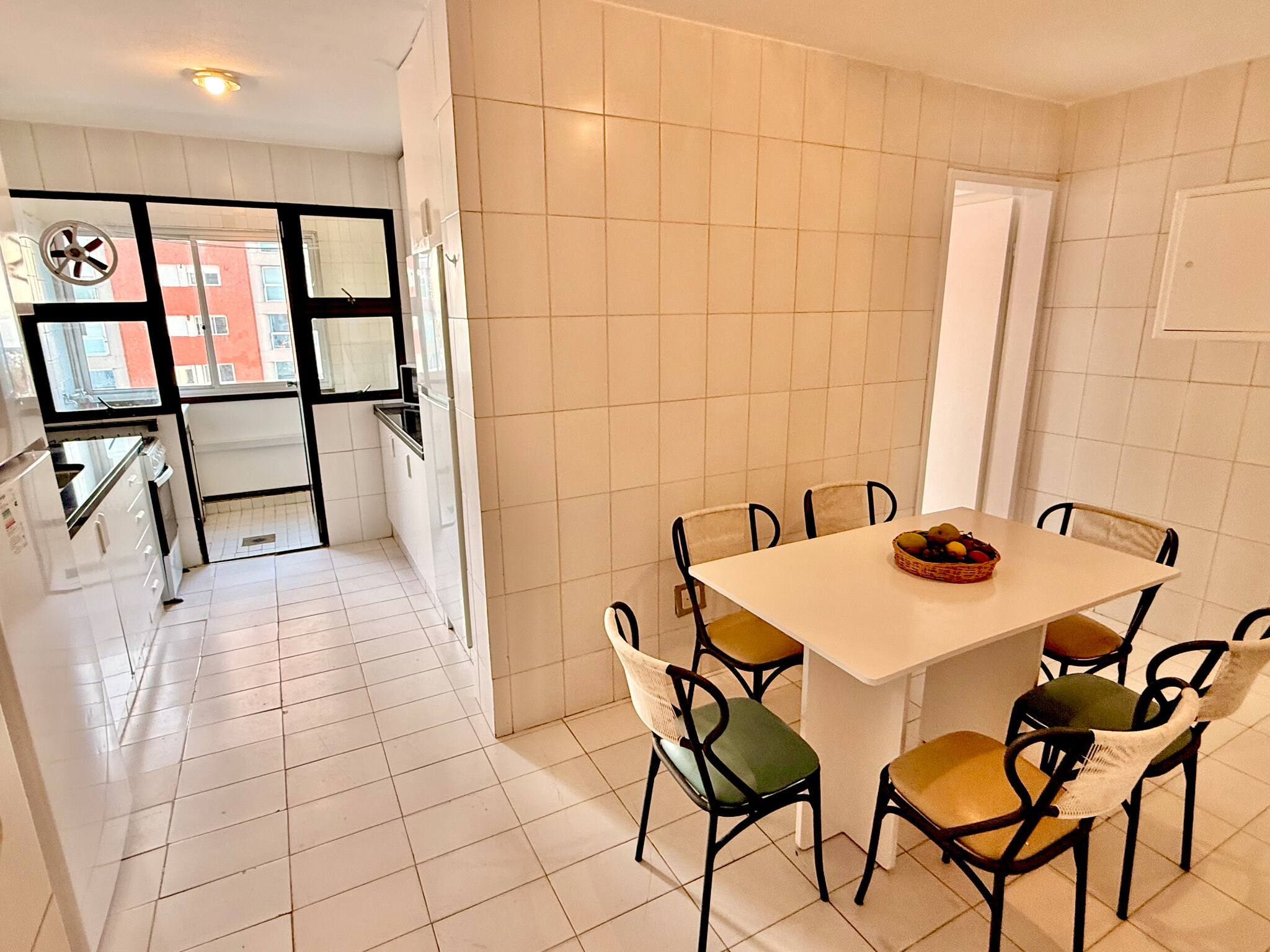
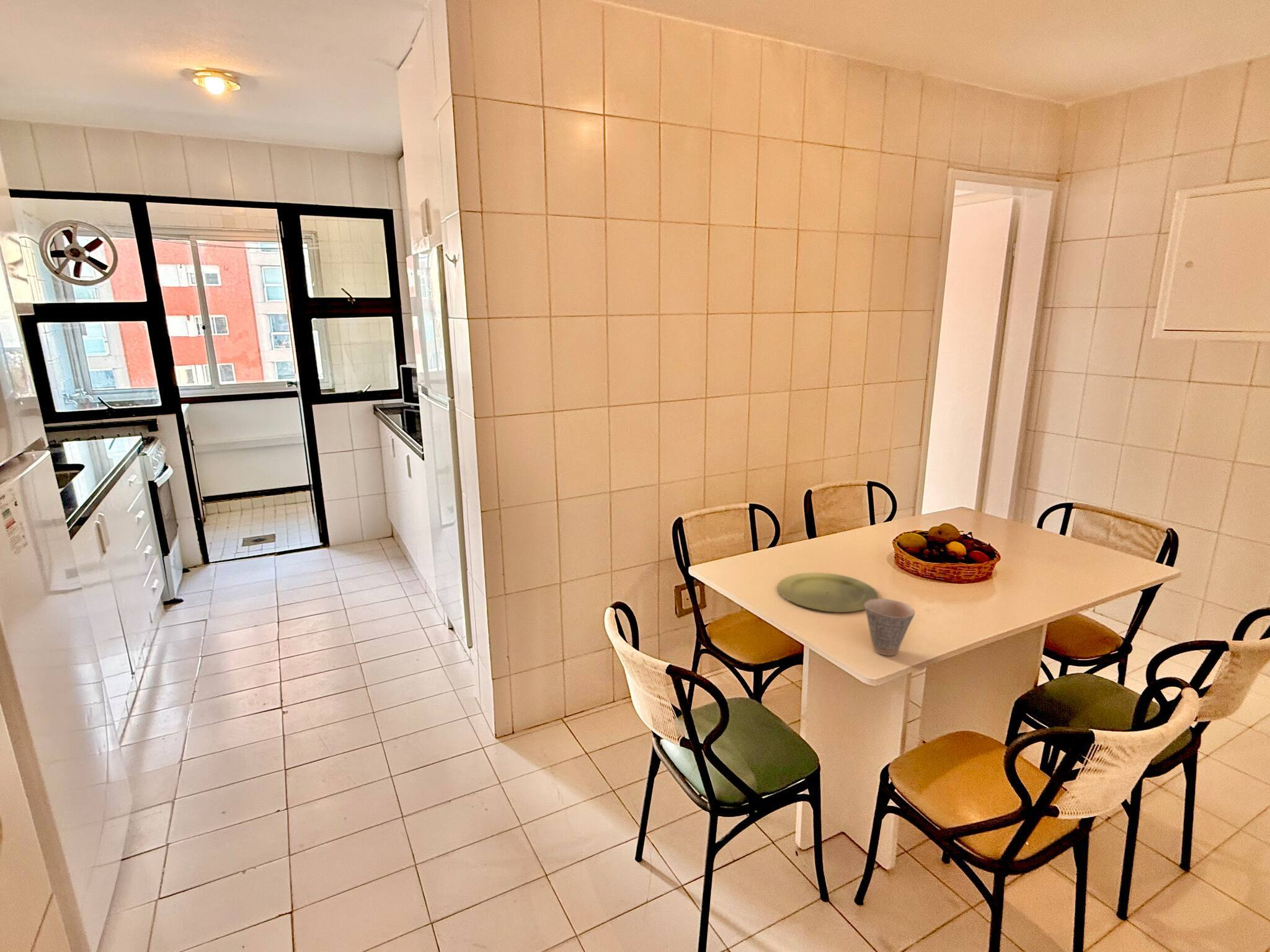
+ plate [777,572,879,613]
+ cup [864,598,916,656]
